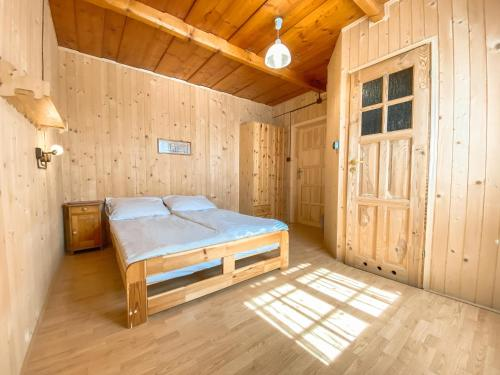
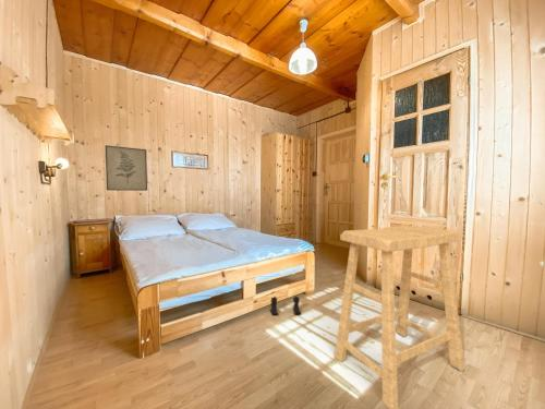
+ boots [268,296,302,316]
+ wall art [105,144,148,192]
+ stool [334,225,465,409]
